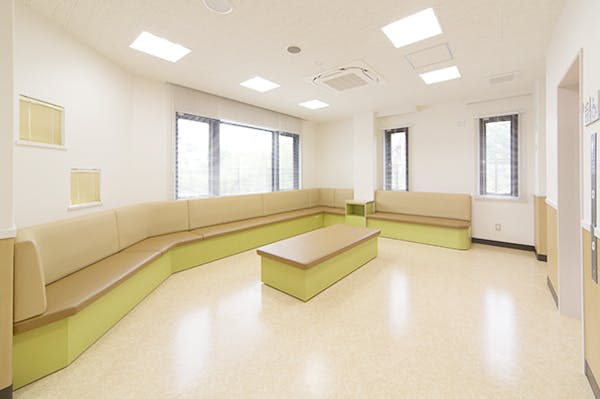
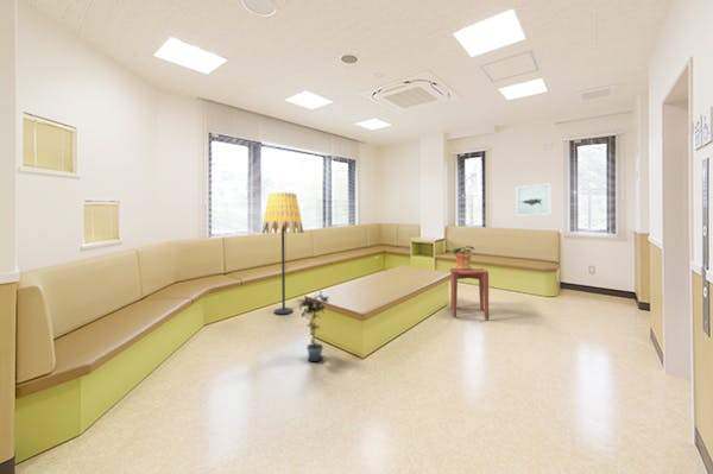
+ potted plant [297,290,332,362]
+ wall art [516,182,551,216]
+ potted plant [449,245,475,271]
+ side table [449,267,490,321]
+ floor lamp [261,191,305,315]
